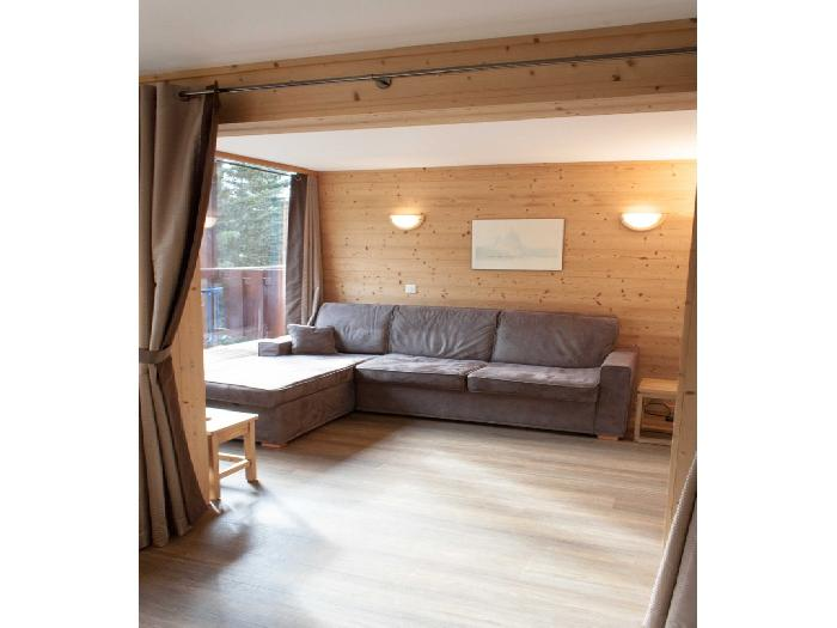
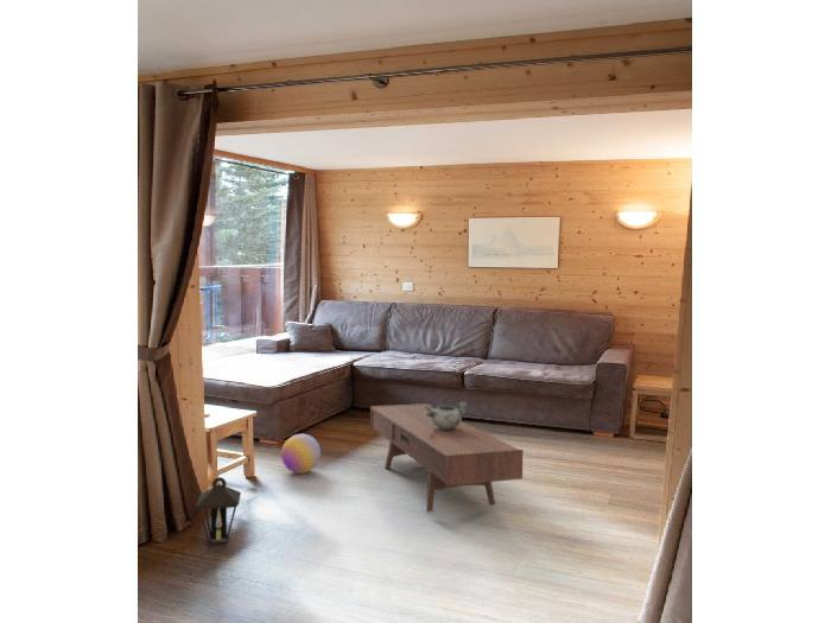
+ lantern [195,476,242,546]
+ ball [280,433,322,475]
+ decorative bowl [424,401,468,430]
+ coffee table [369,402,524,513]
